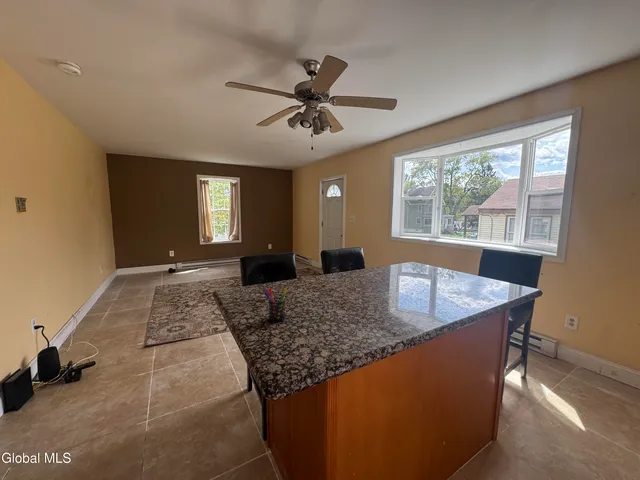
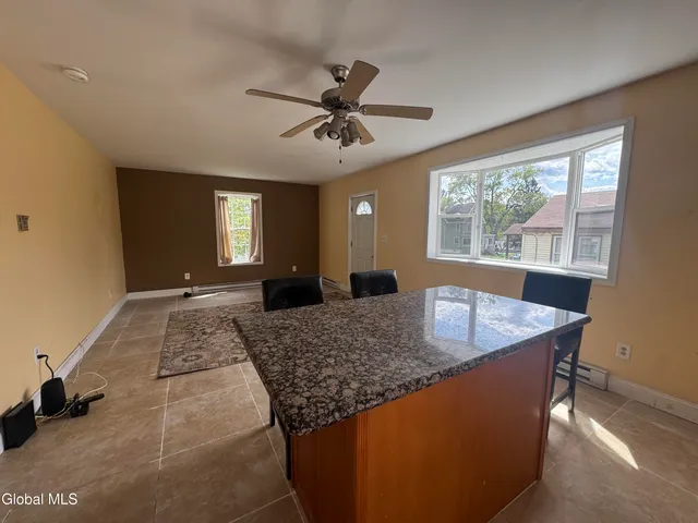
- pen holder [263,287,288,323]
